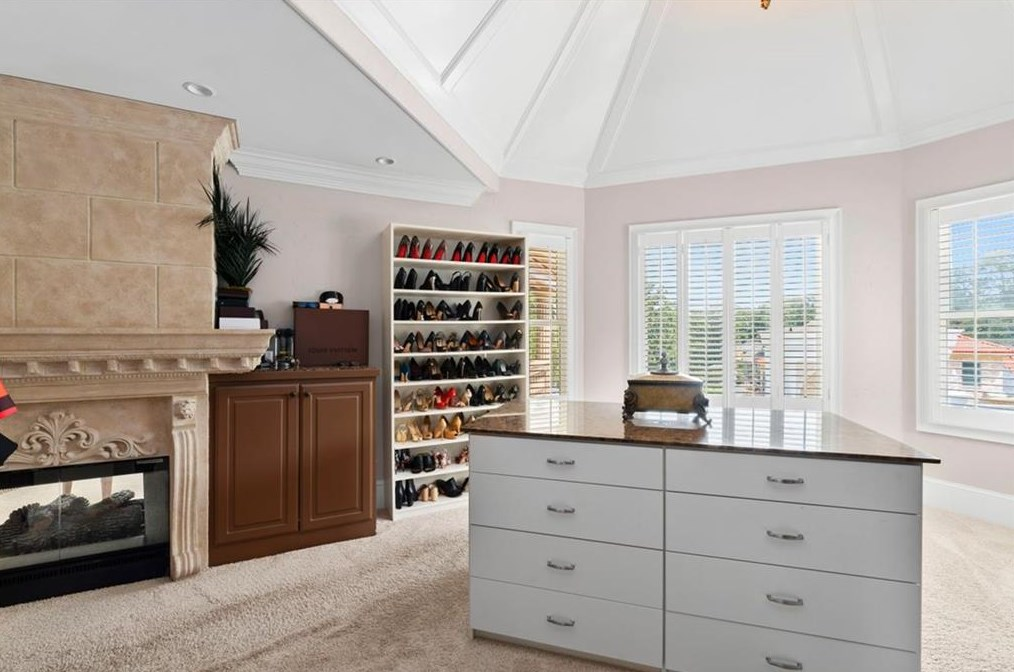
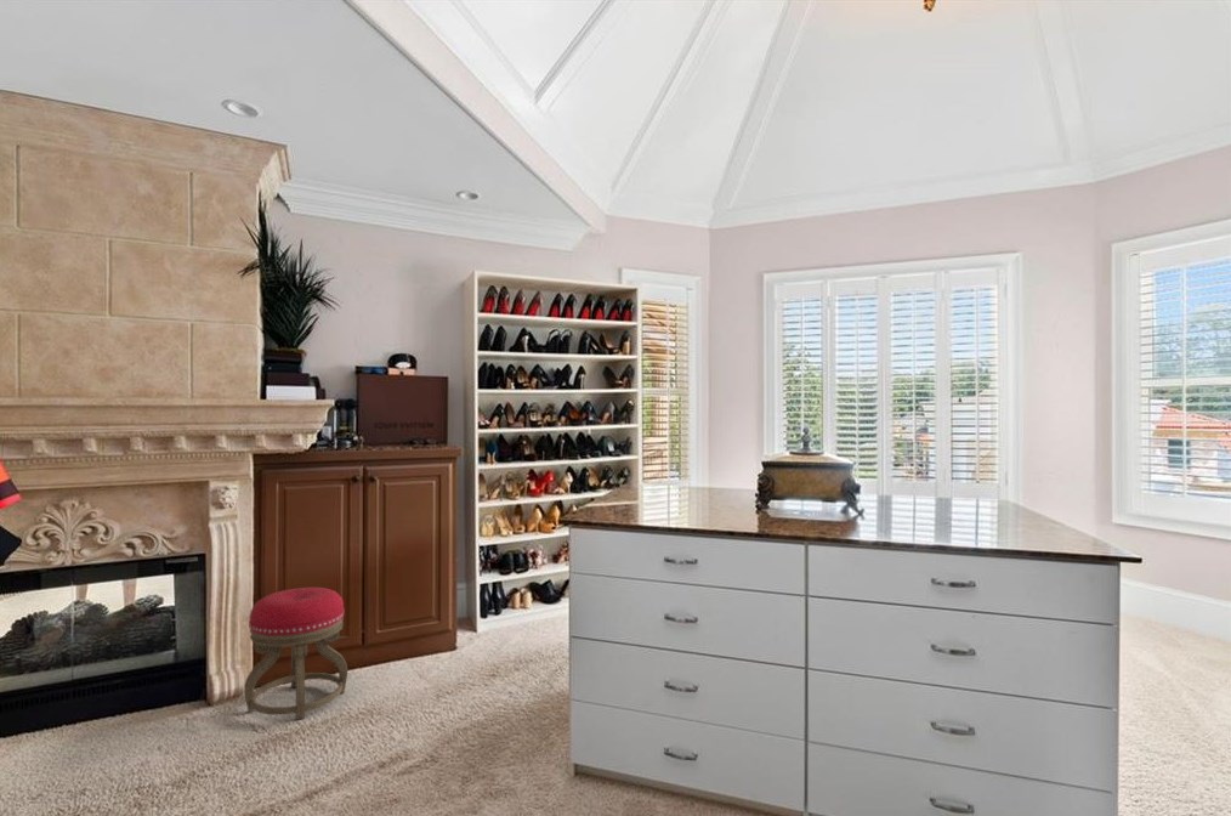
+ stool [243,586,348,721]
